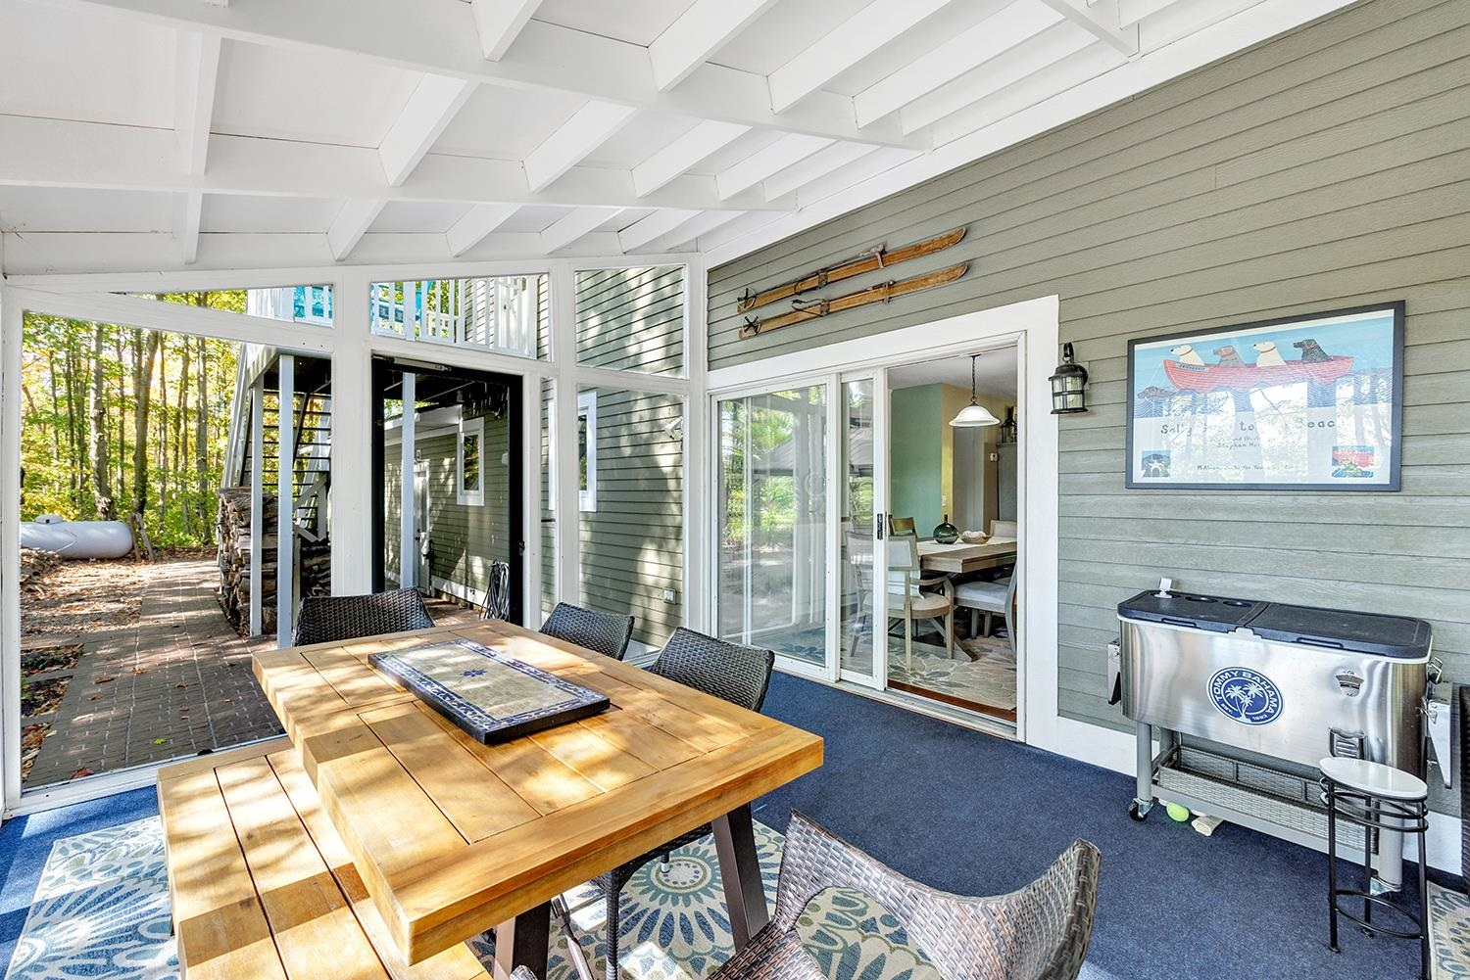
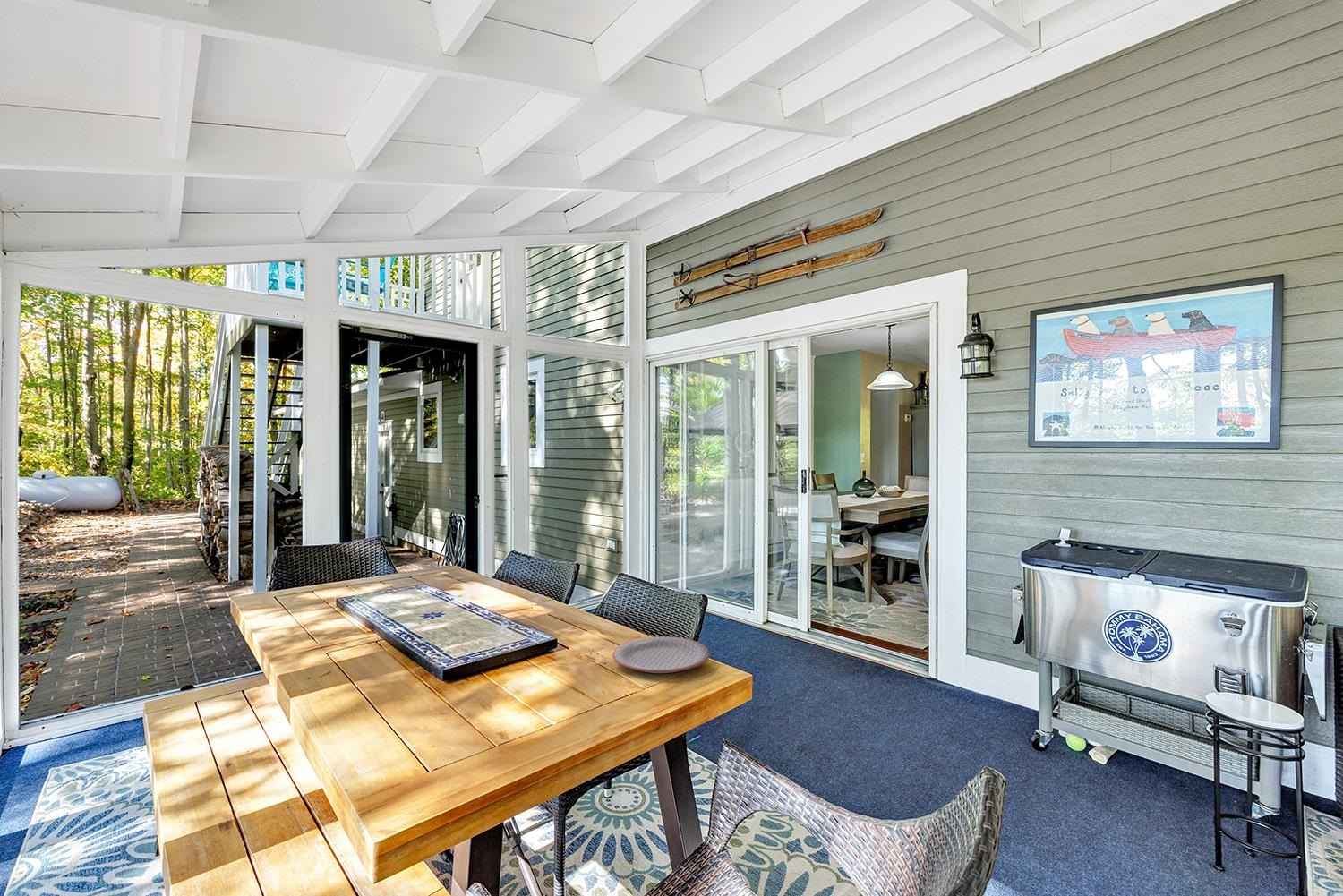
+ plate [612,636,710,674]
